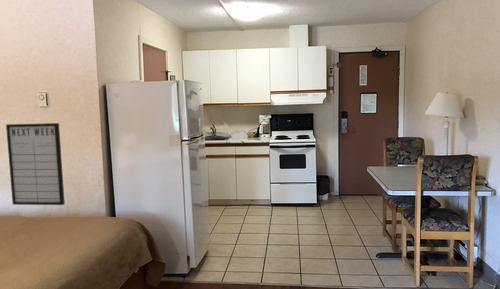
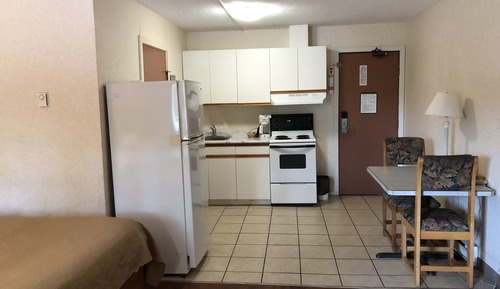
- writing board [5,122,66,206]
